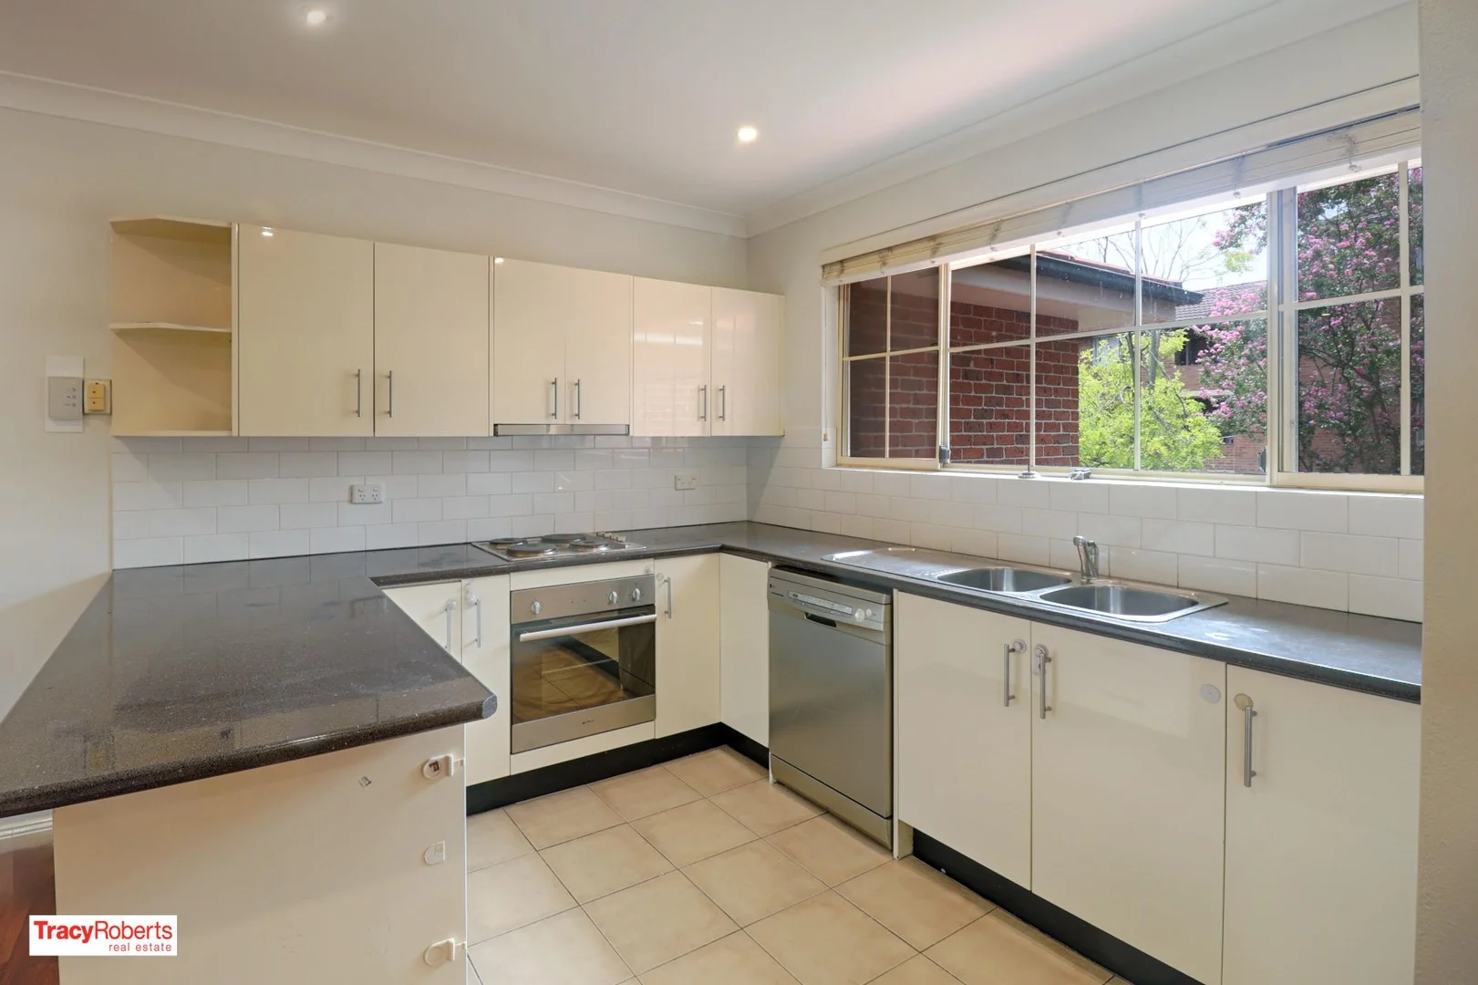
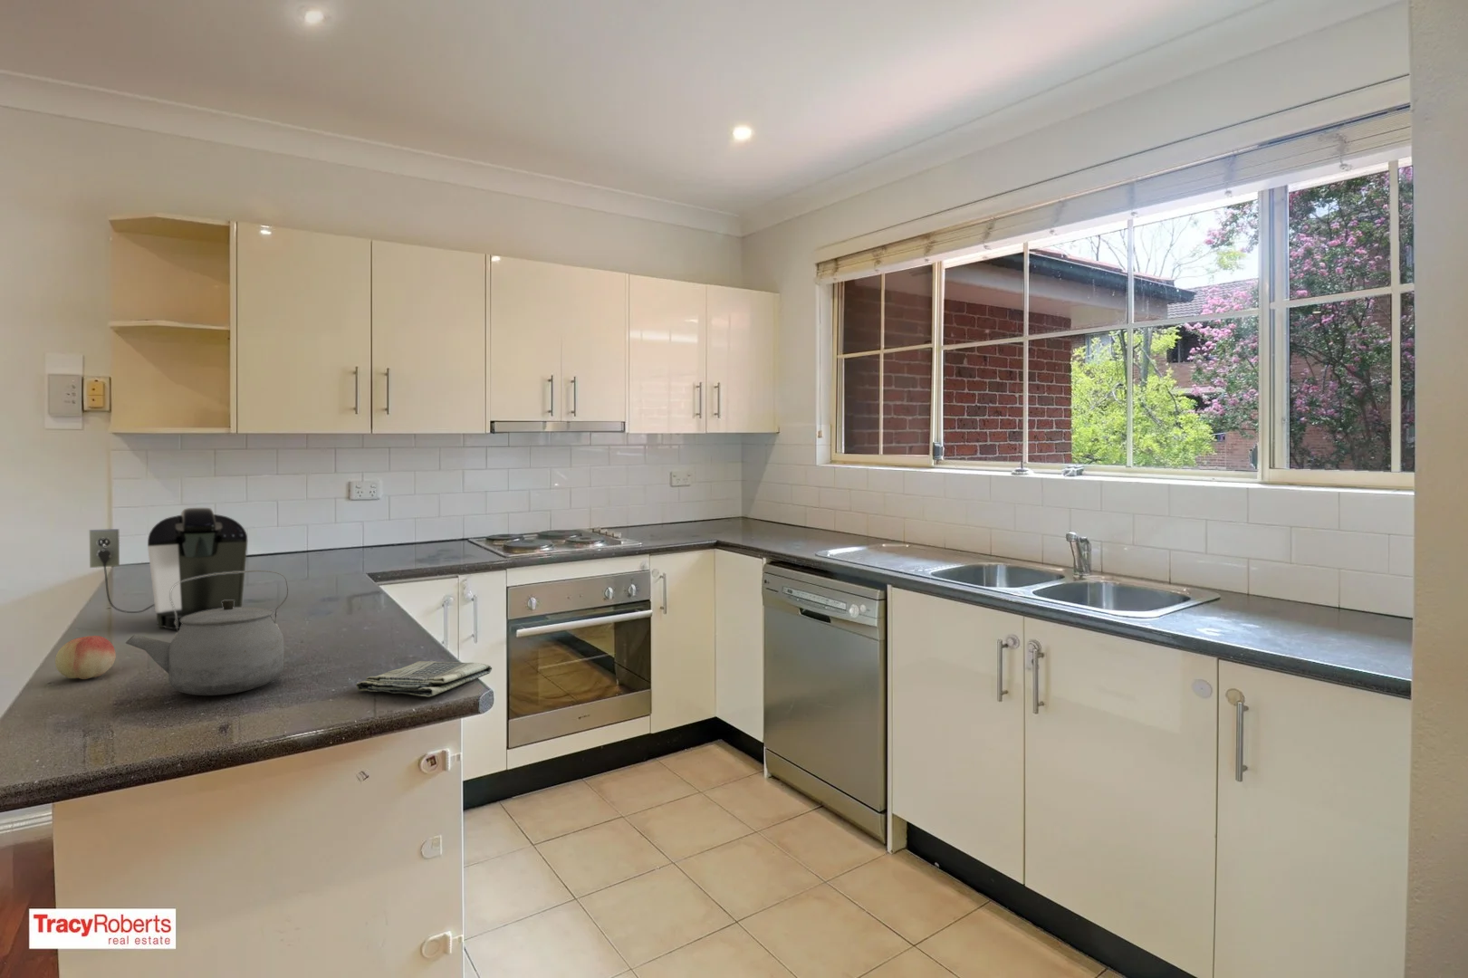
+ fruit [55,635,117,680]
+ coffee maker [88,508,248,630]
+ dish towel [355,660,492,697]
+ tea kettle [126,570,289,696]
